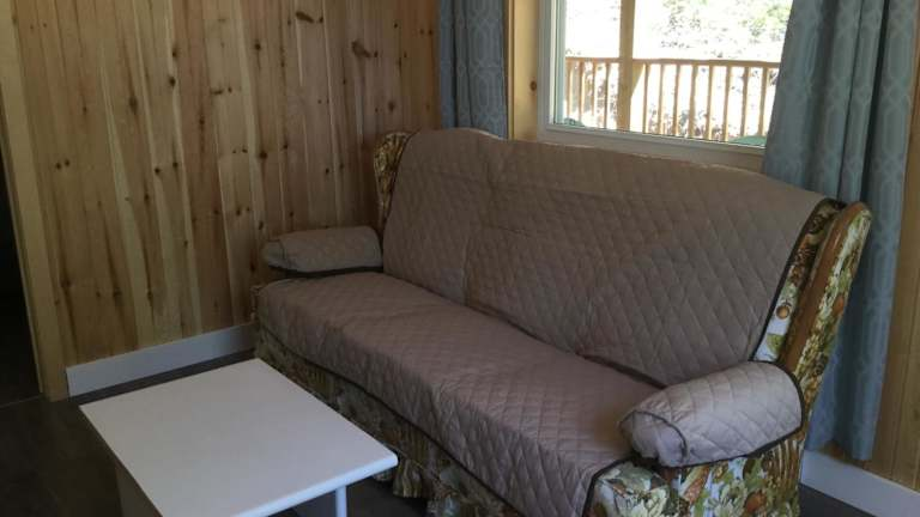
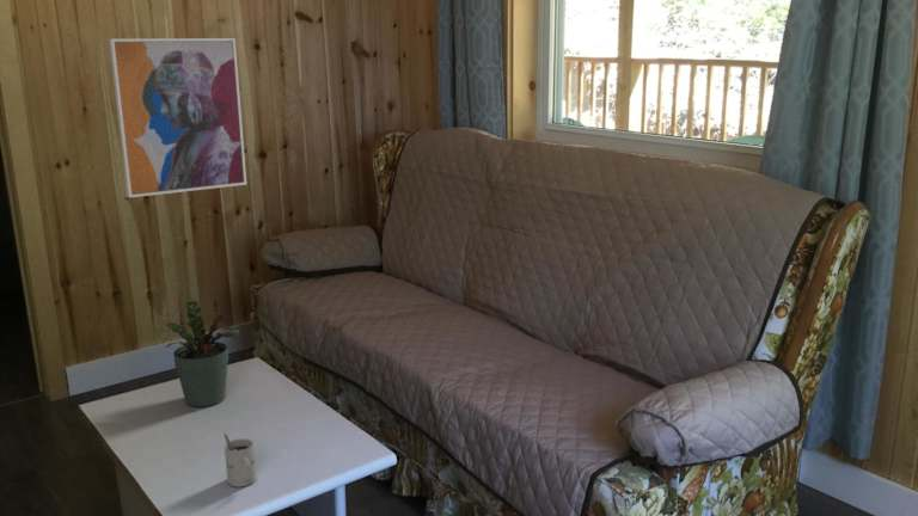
+ potted plant [165,297,241,407]
+ wall art [108,37,247,198]
+ mug [224,432,258,487]
